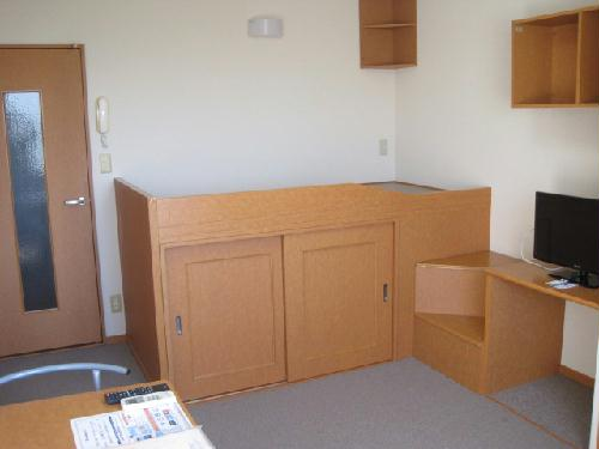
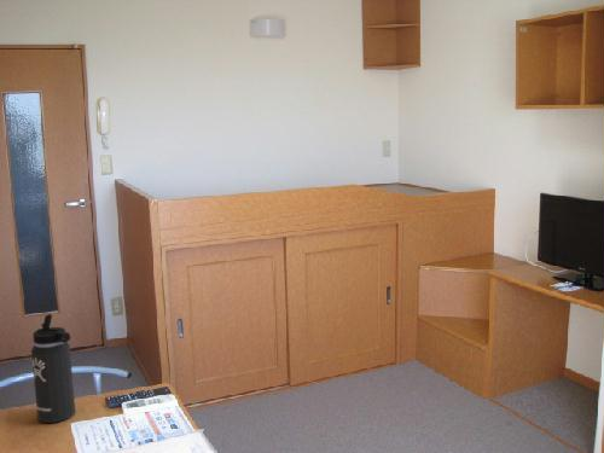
+ thermos bottle [30,313,76,424]
